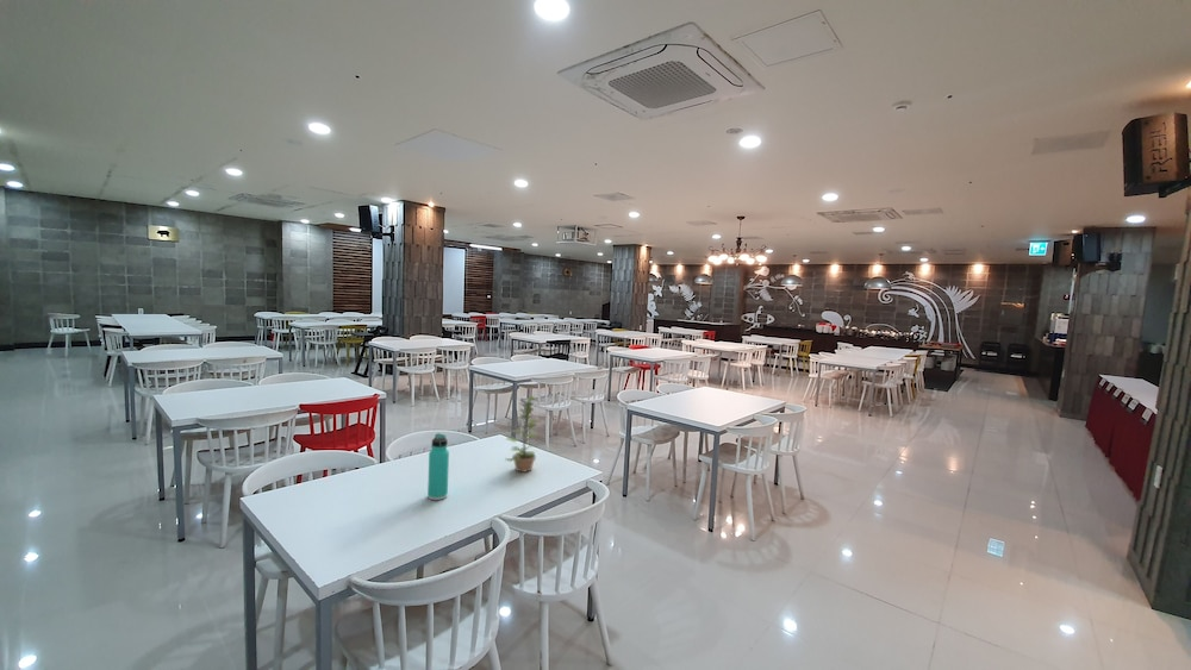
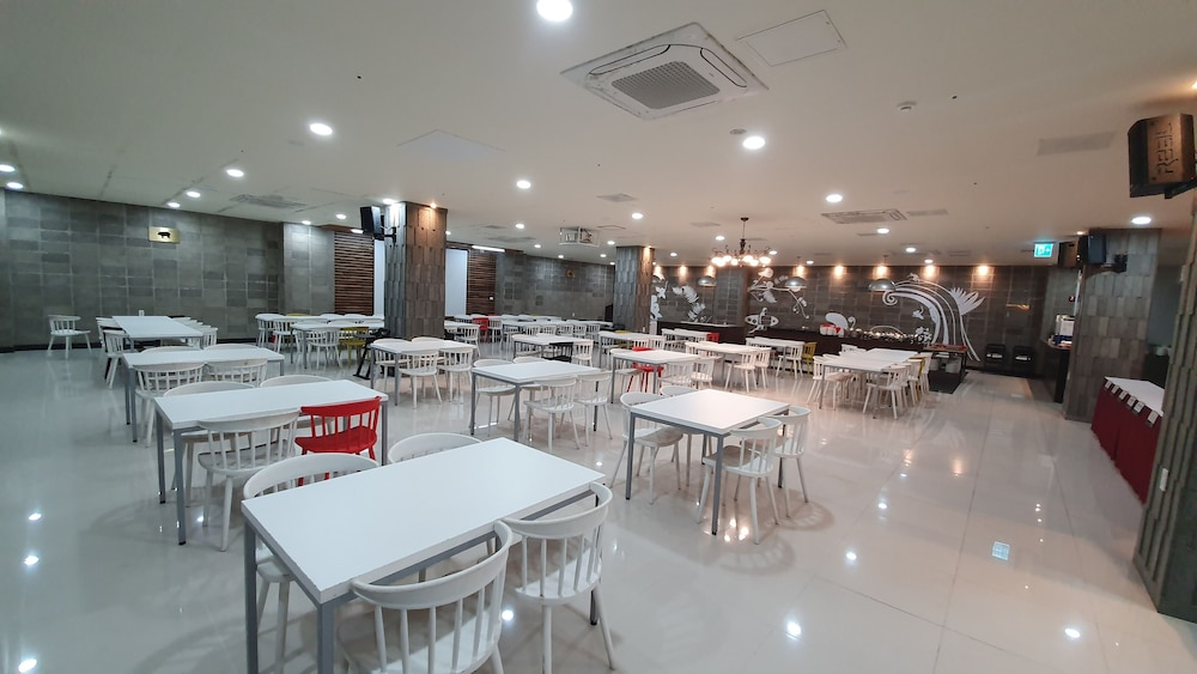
- thermos bottle [426,432,450,501]
- plant [504,395,540,472]
